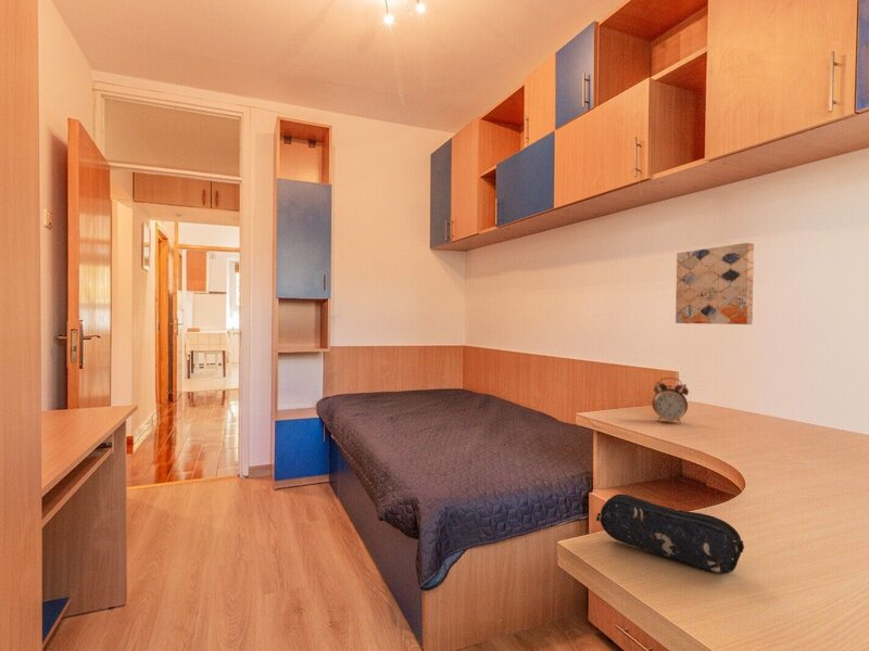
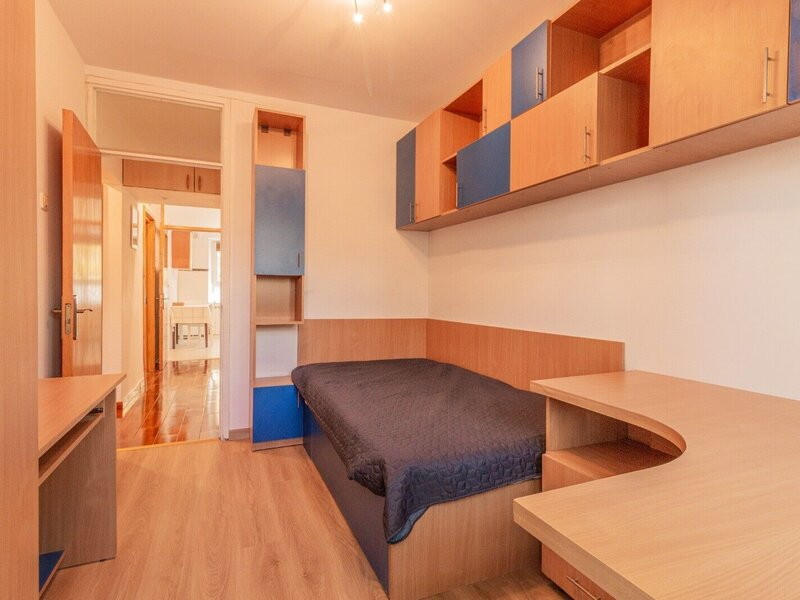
- alarm clock [651,376,690,425]
- wall art [675,242,755,326]
- pencil case [595,493,745,575]
